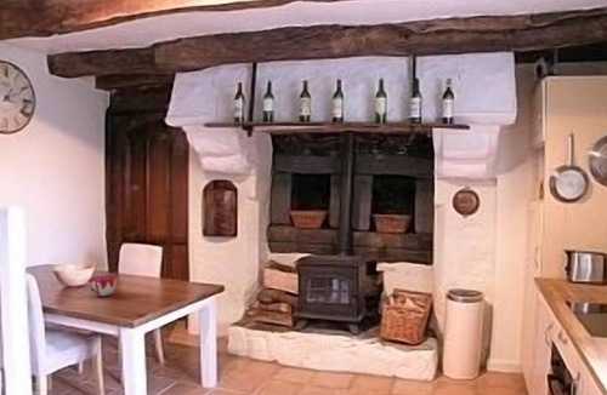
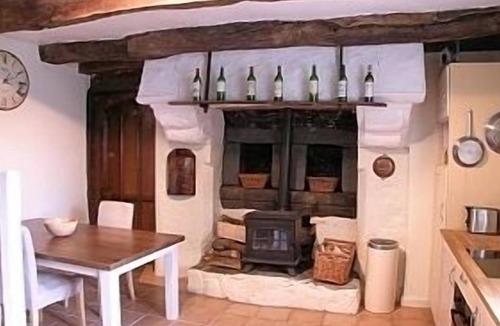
- decorative bowl [87,275,118,297]
